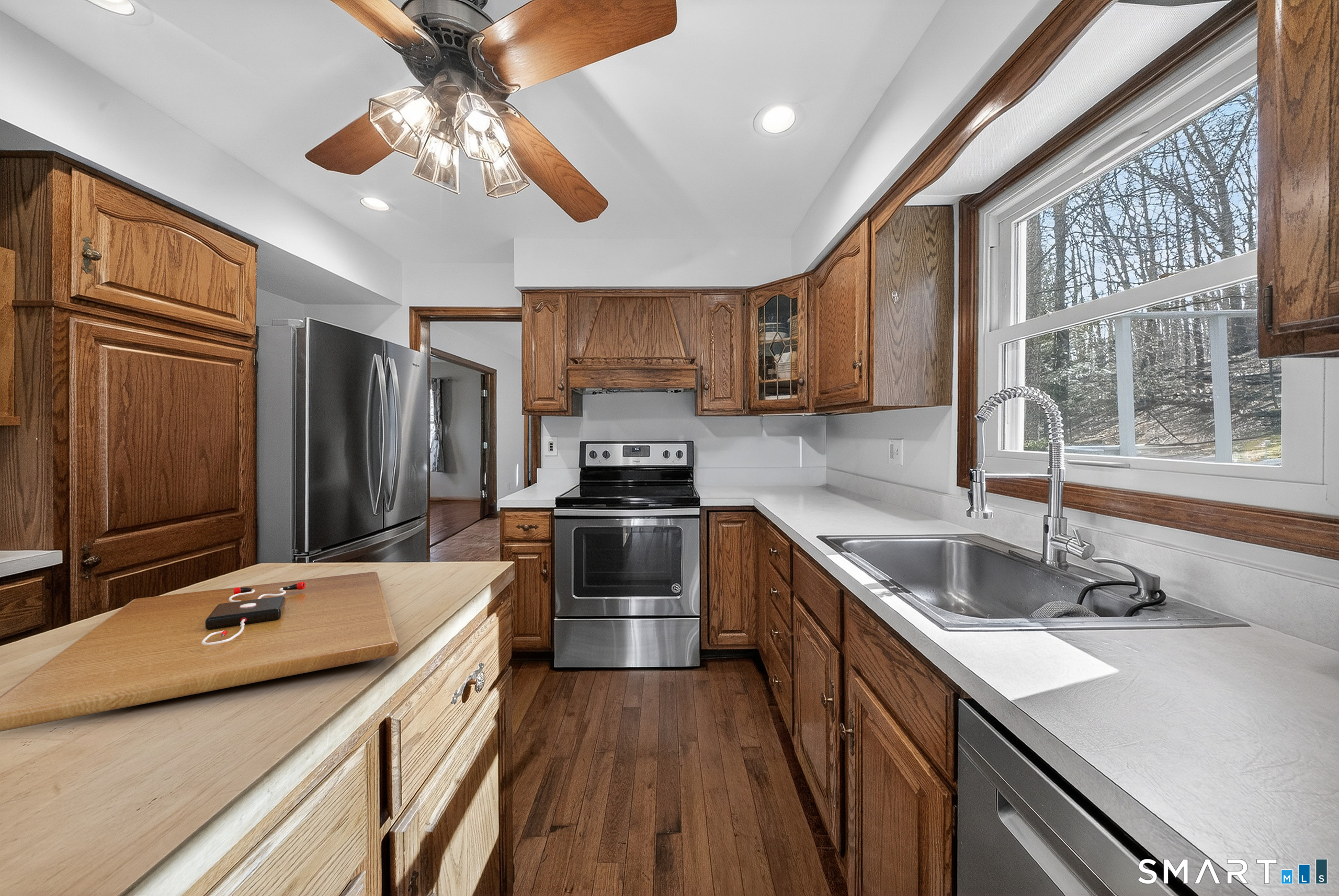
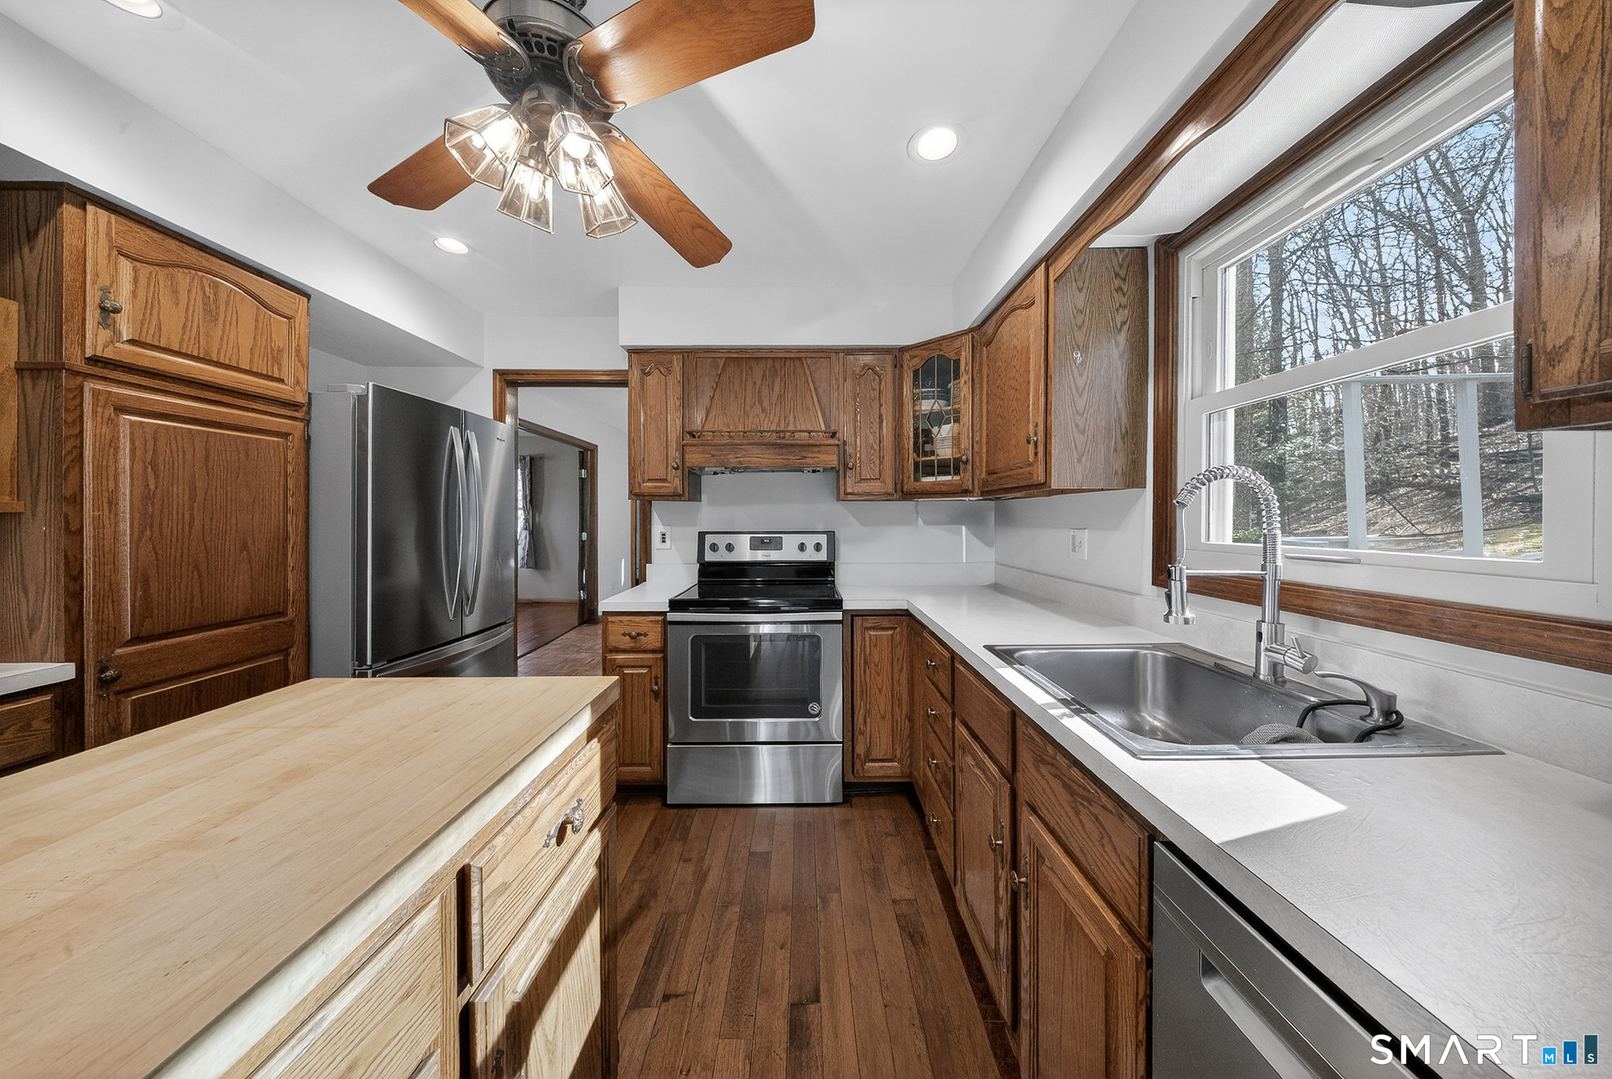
- cutting board [0,571,400,732]
